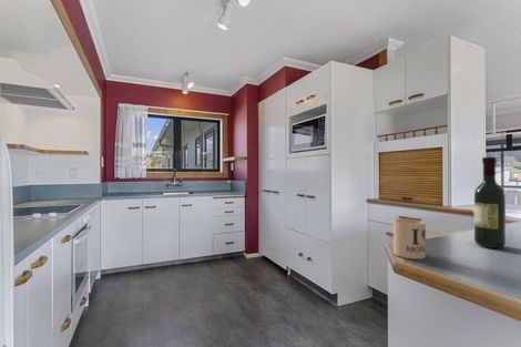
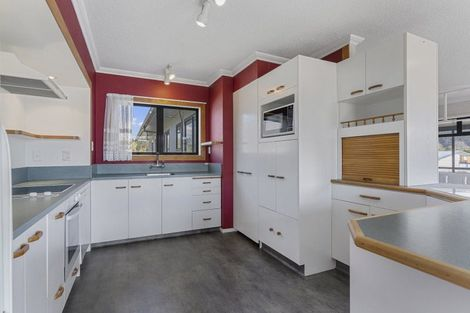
- wine bottle [473,156,507,249]
- mug [392,218,427,261]
